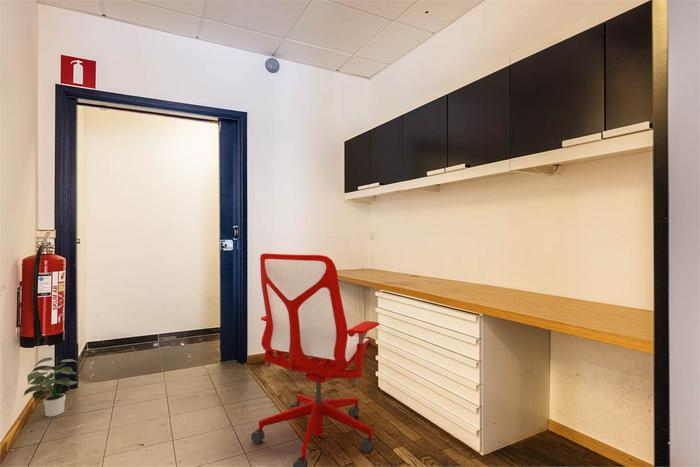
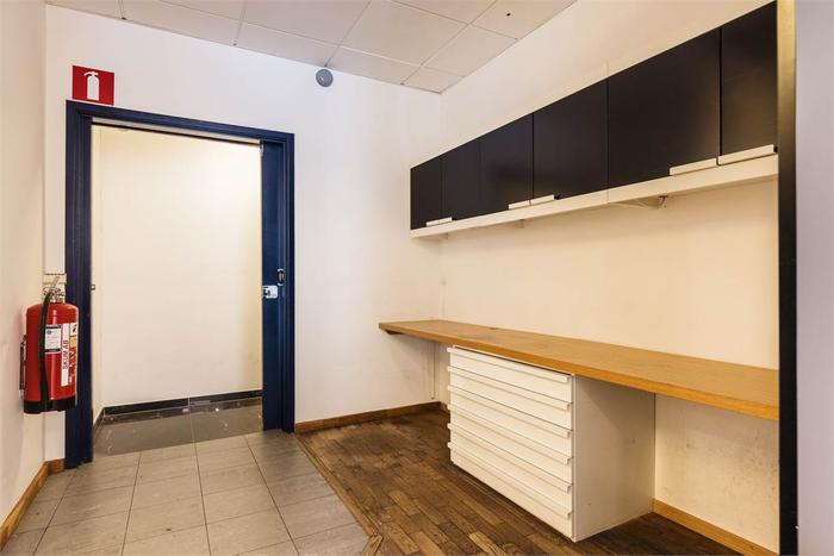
- potted plant [23,356,80,418]
- office chair [250,252,380,467]
